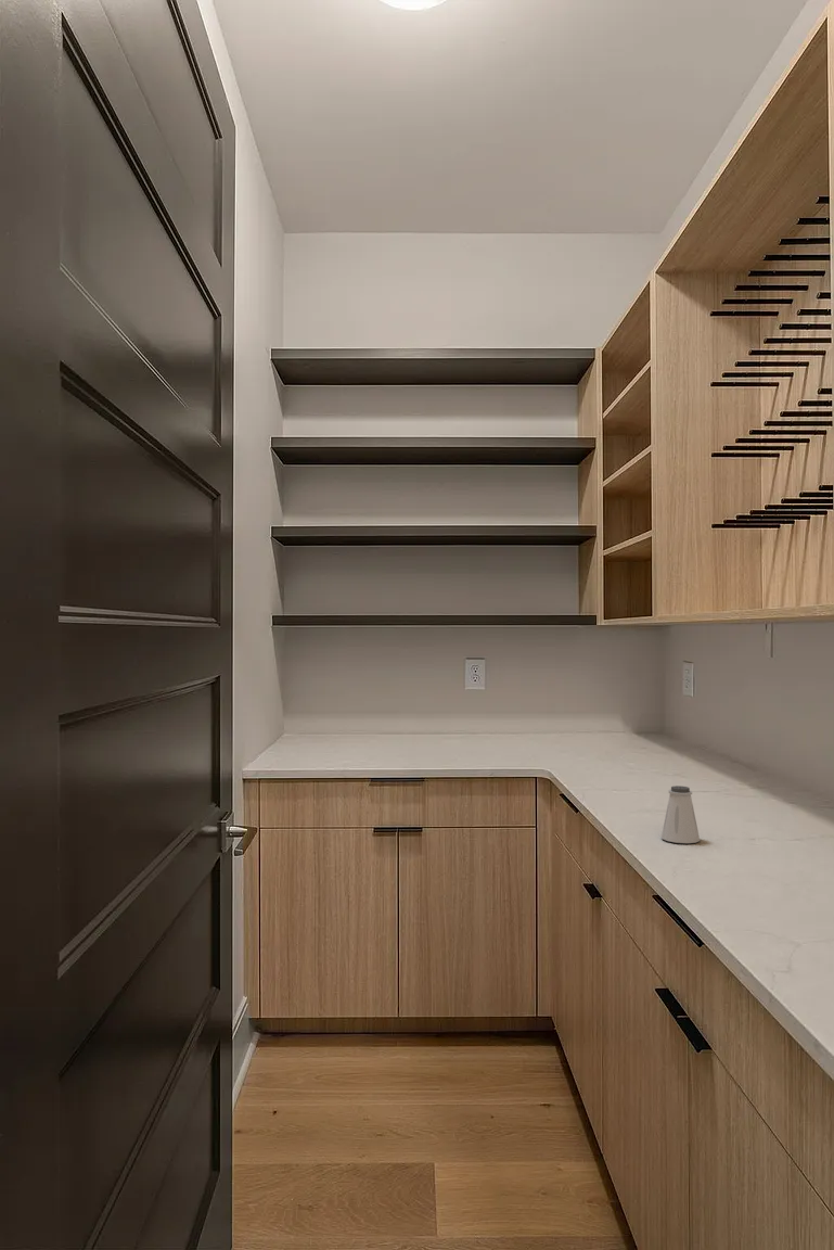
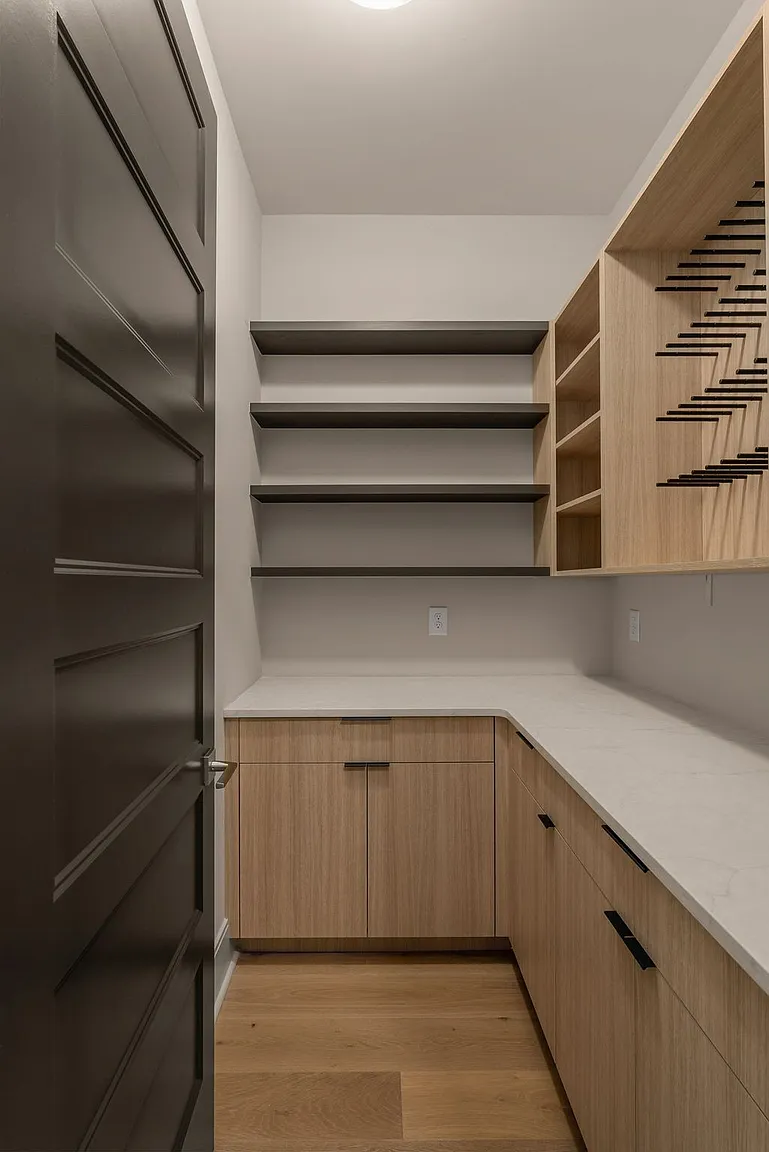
- saltshaker [660,785,701,844]
